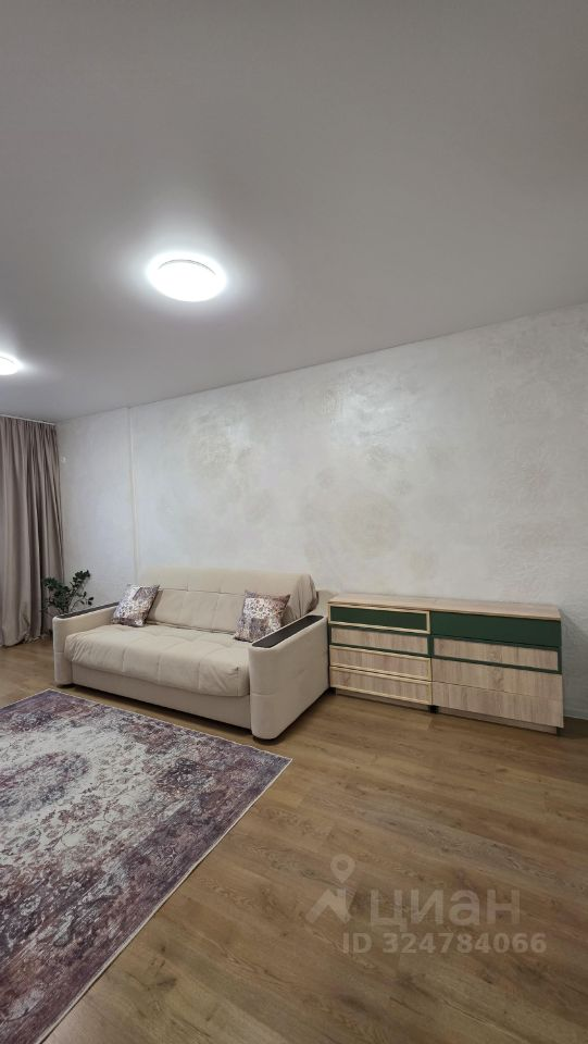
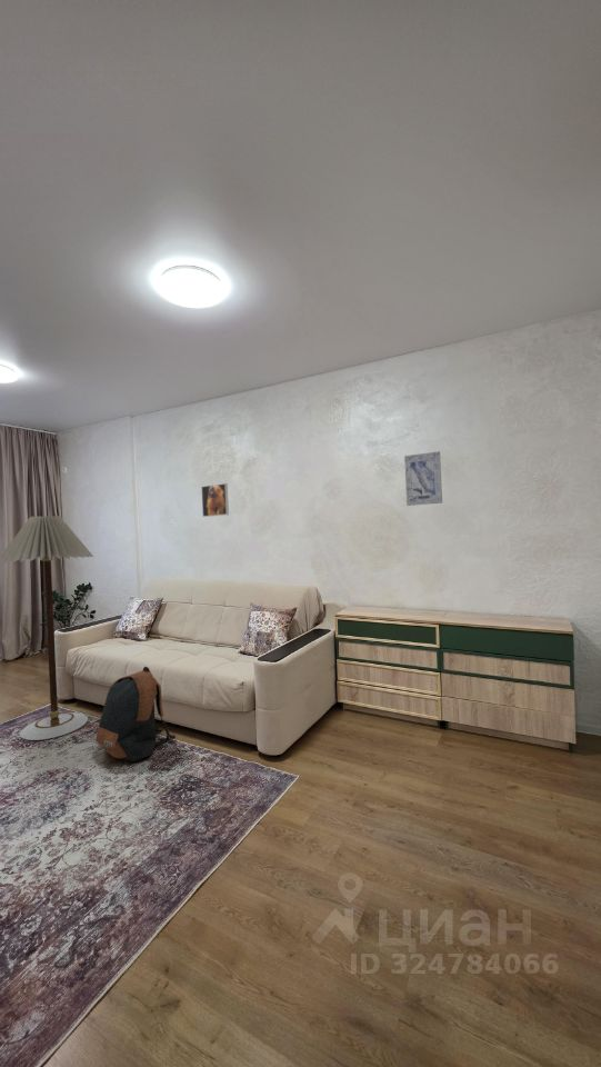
+ floor lamp [0,515,94,741]
+ wall art [403,450,443,507]
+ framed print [200,482,230,518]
+ backpack [94,666,177,762]
